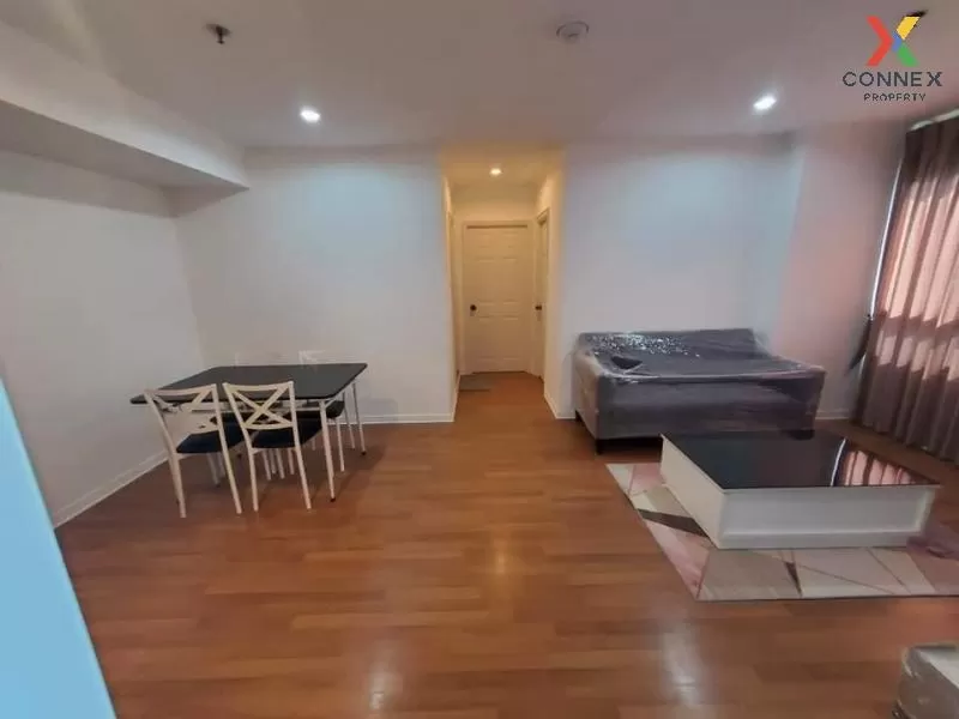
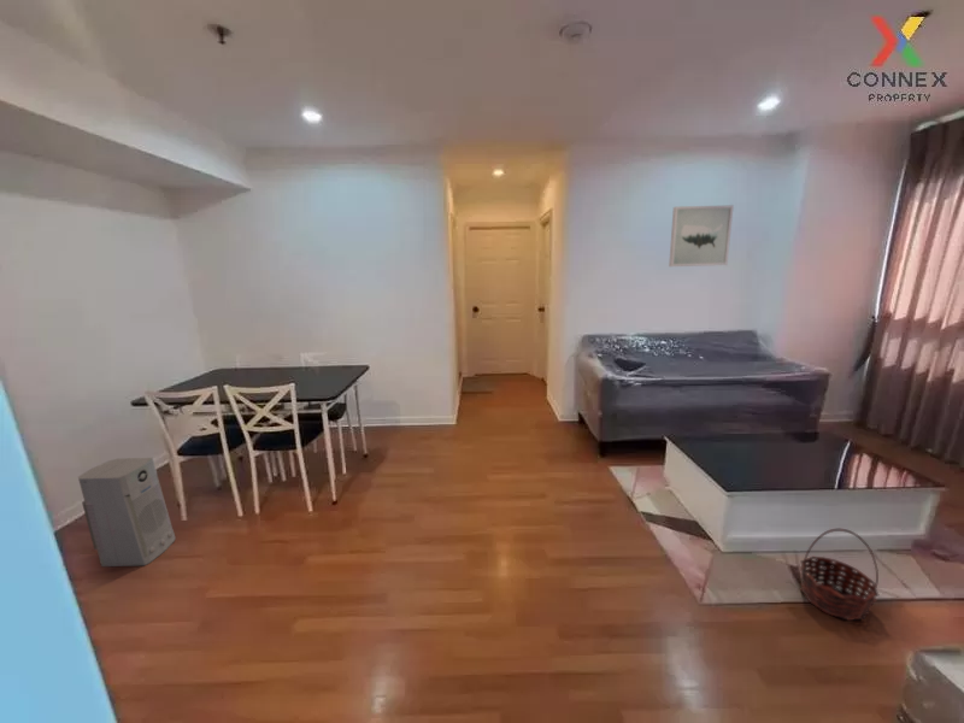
+ basket [799,528,880,622]
+ wall art [668,204,735,268]
+ air purifier [77,457,177,568]
